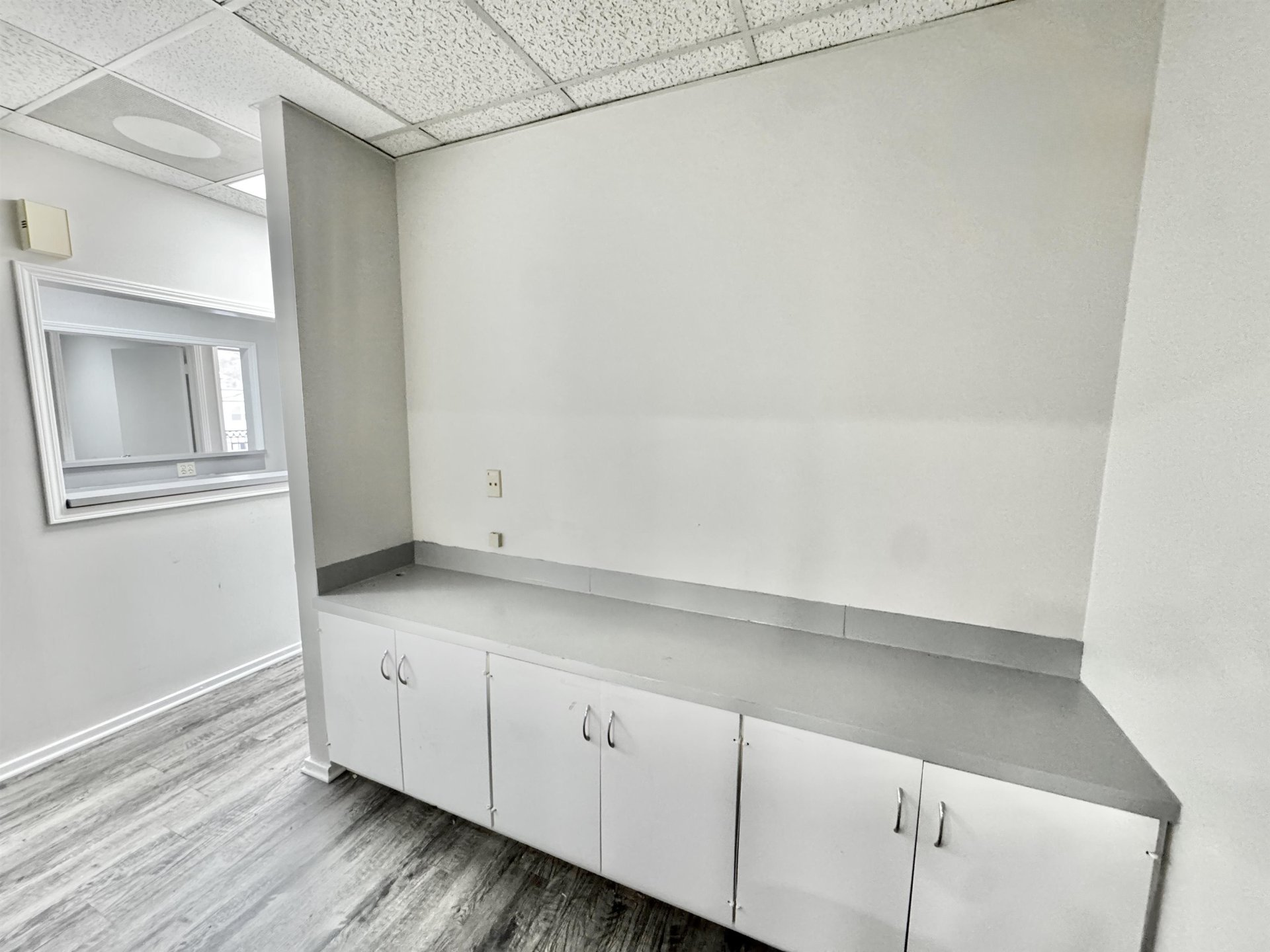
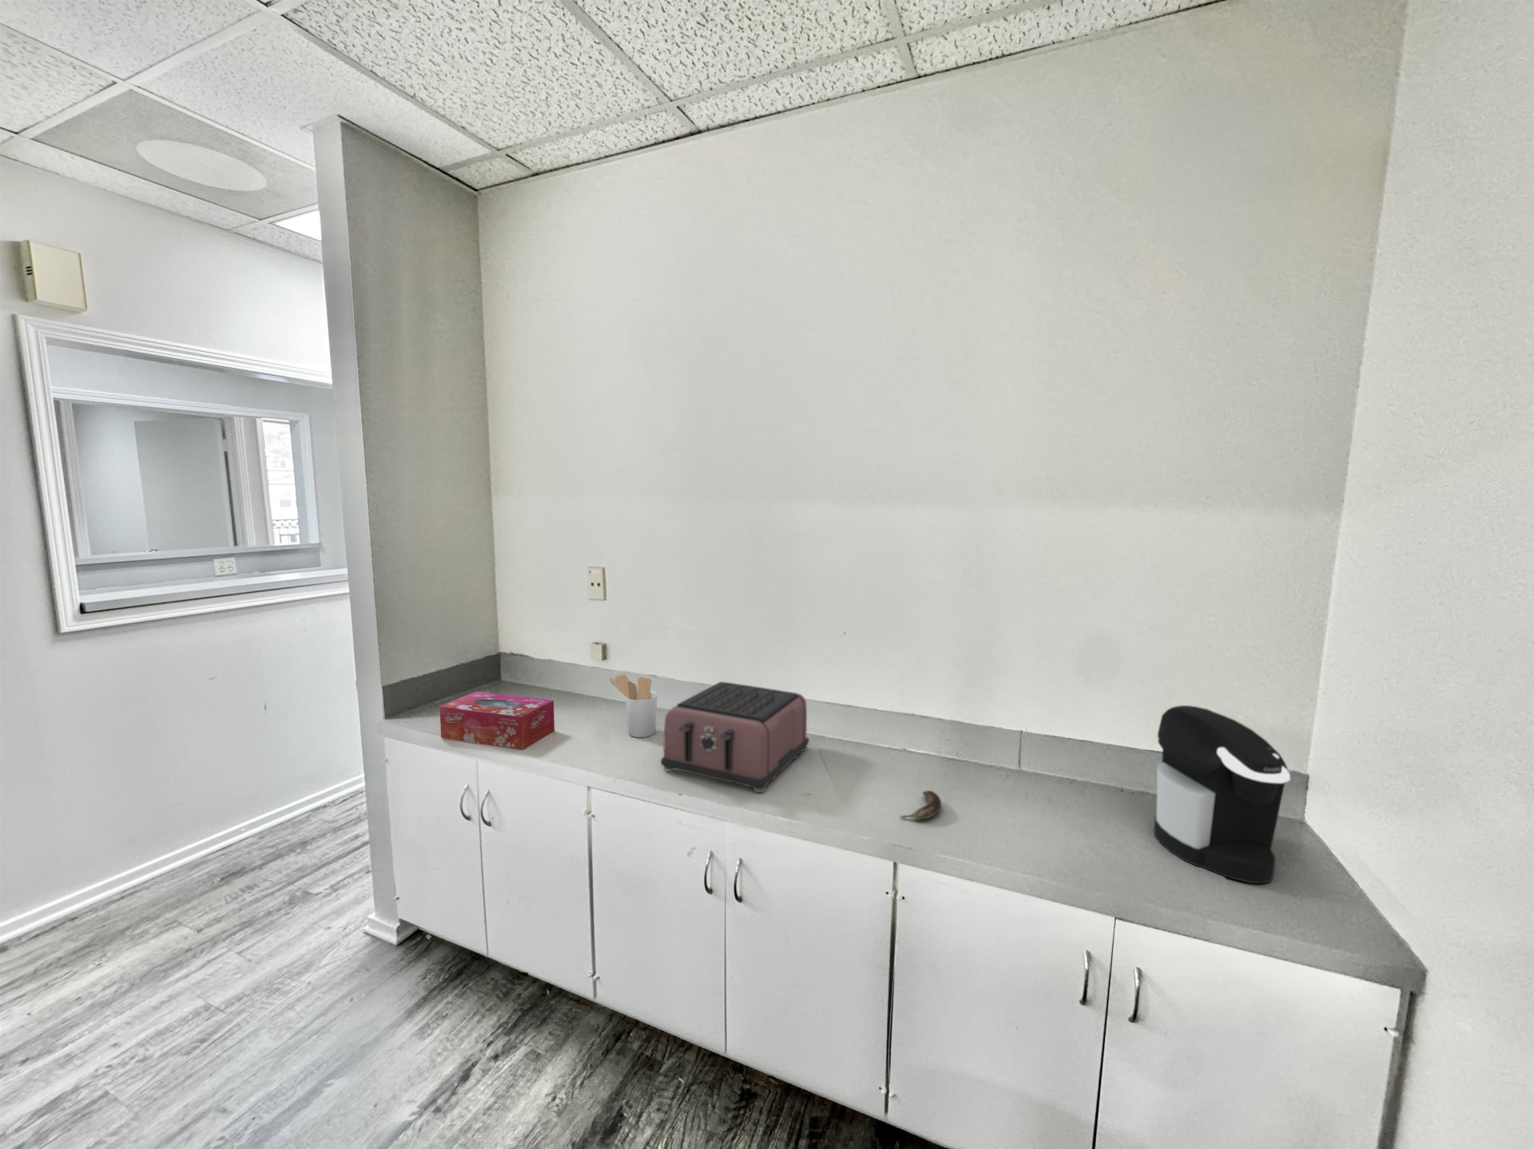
+ toaster [659,681,810,793]
+ utensil holder [609,673,658,739]
+ tissue box [438,692,556,750]
+ coffee maker [1152,705,1291,885]
+ banana [899,789,942,820]
